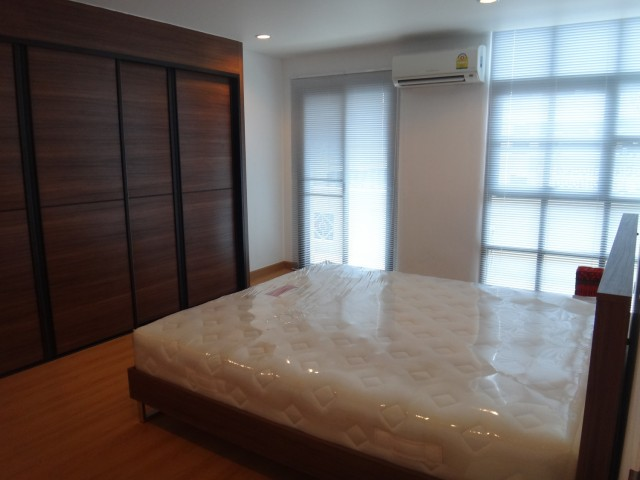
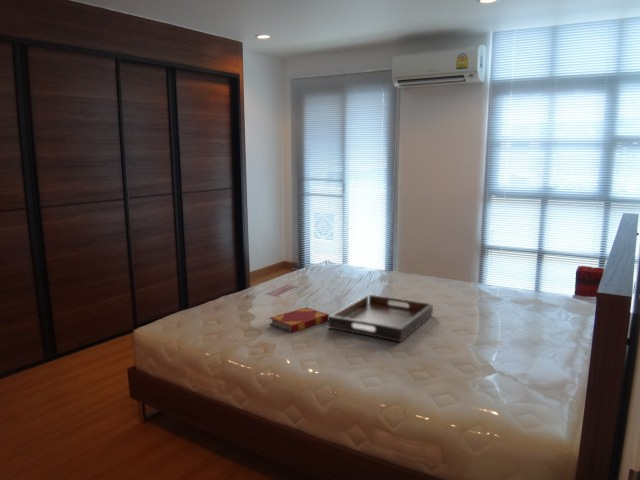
+ serving tray [327,294,434,343]
+ hardback book [268,306,330,334]
